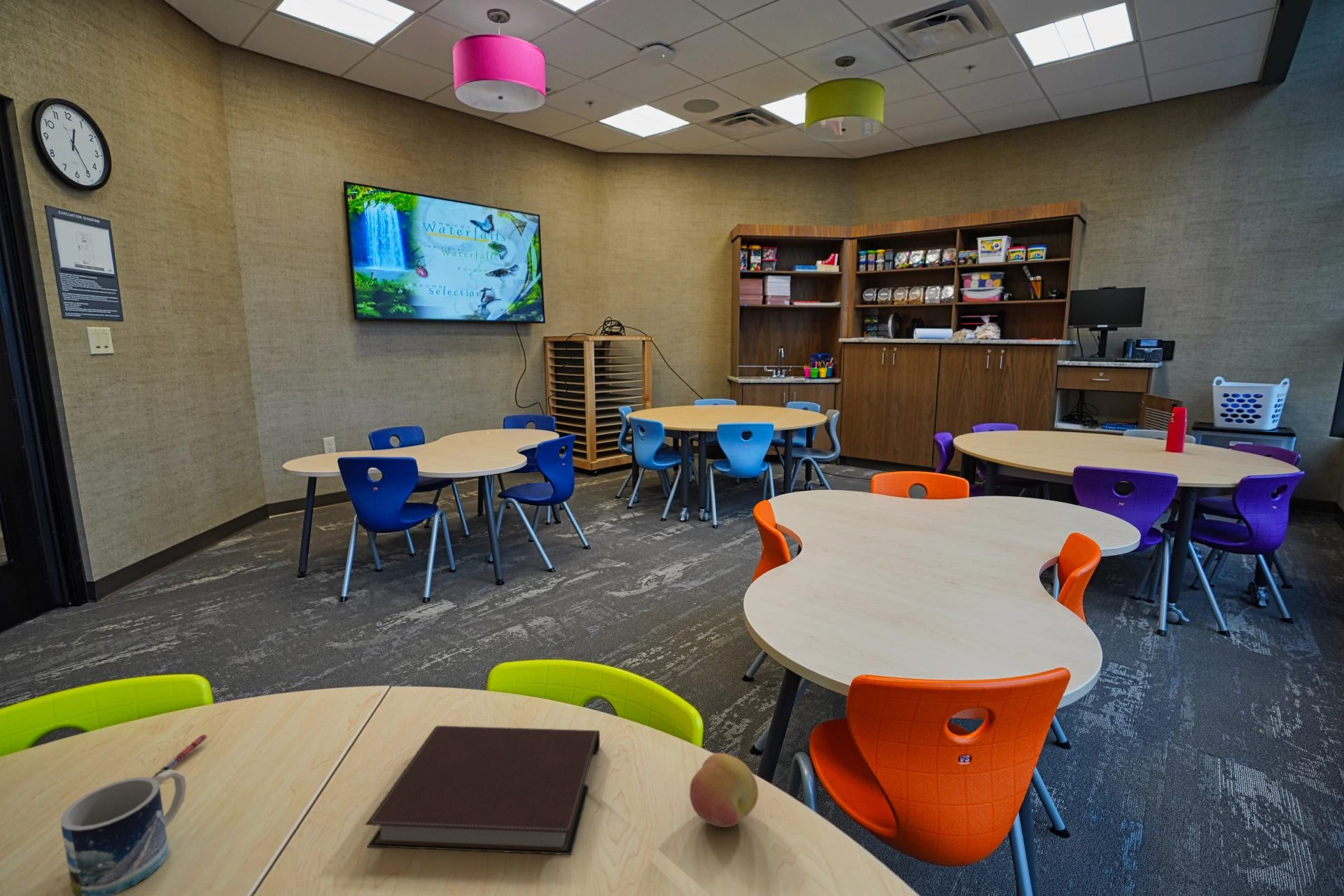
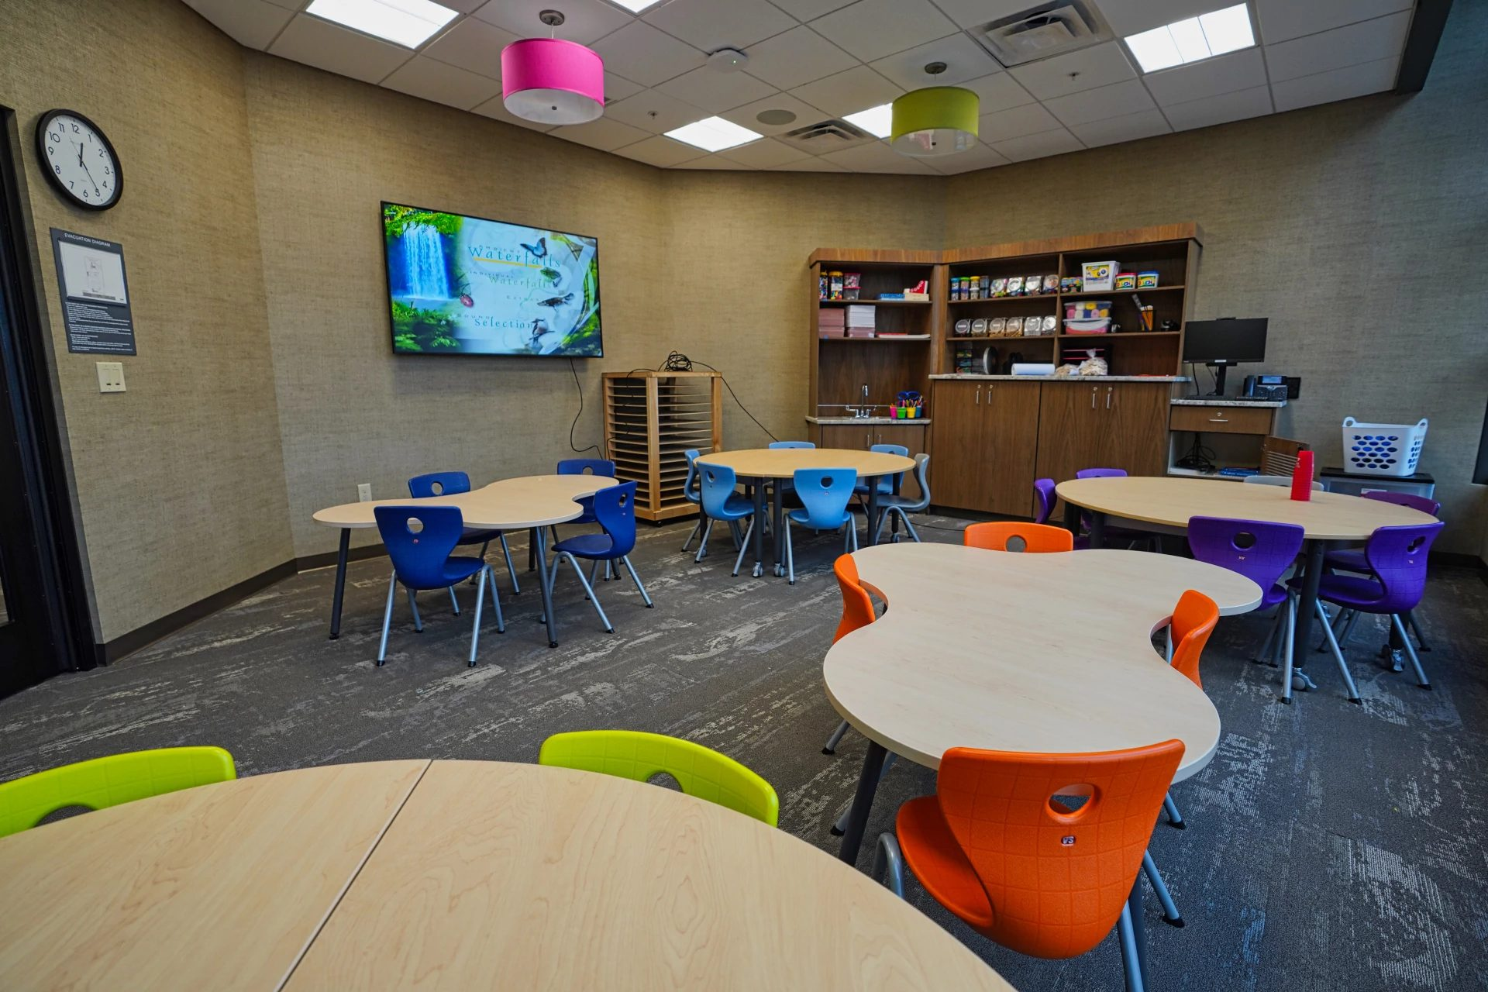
- notebook [365,725,601,855]
- mug [59,769,187,896]
- pen [151,734,209,778]
- fruit [689,752,759,828]
